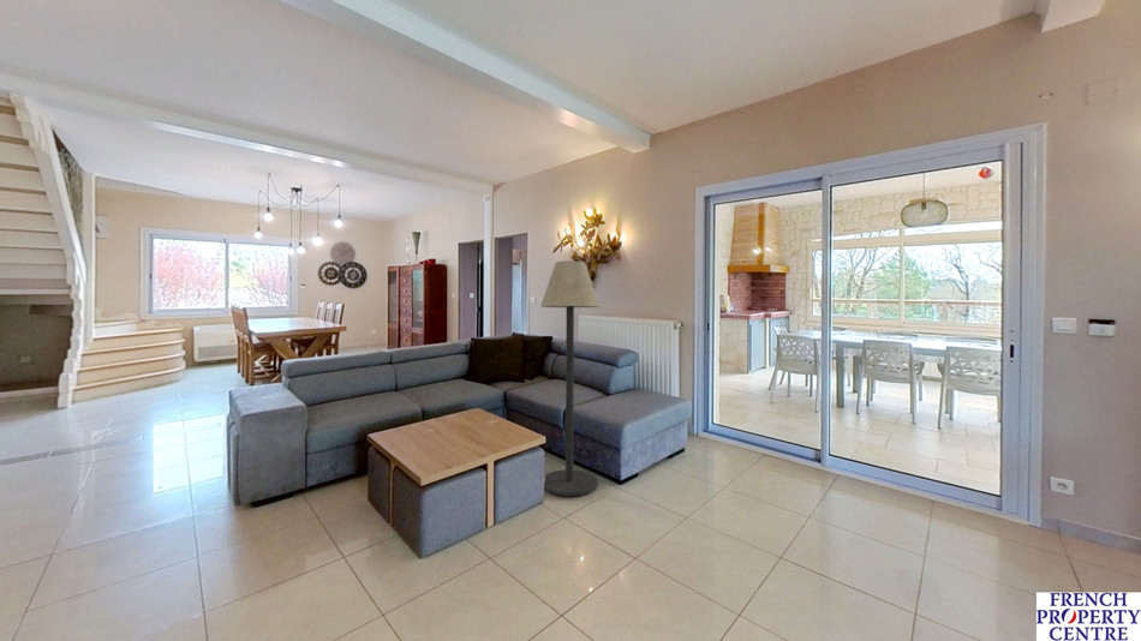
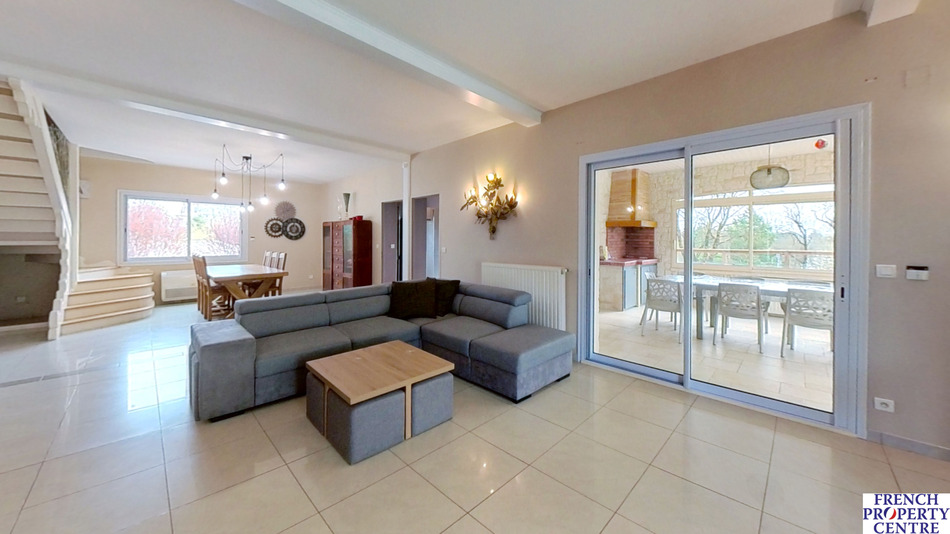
- floor lamp [540,260,601,497]
